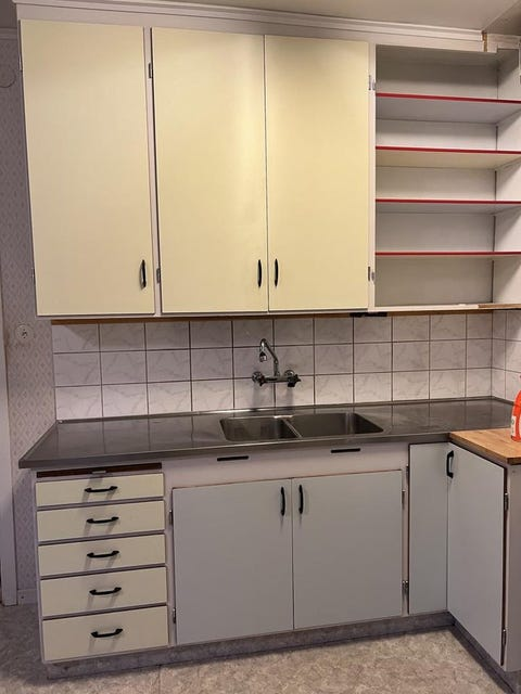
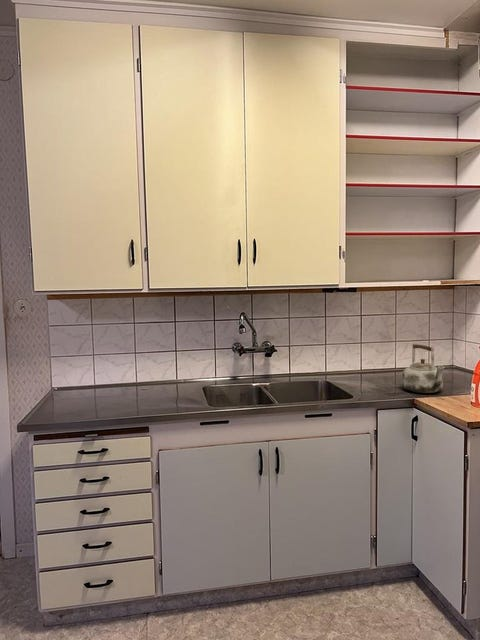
+ kettle [401,342,446,394]
